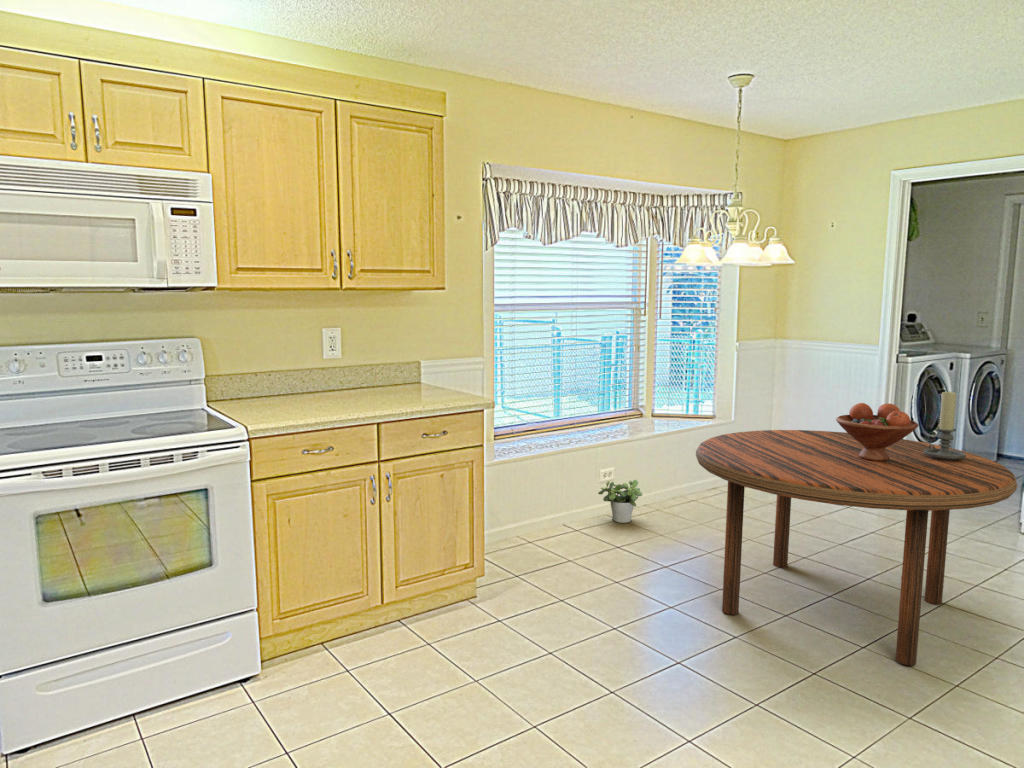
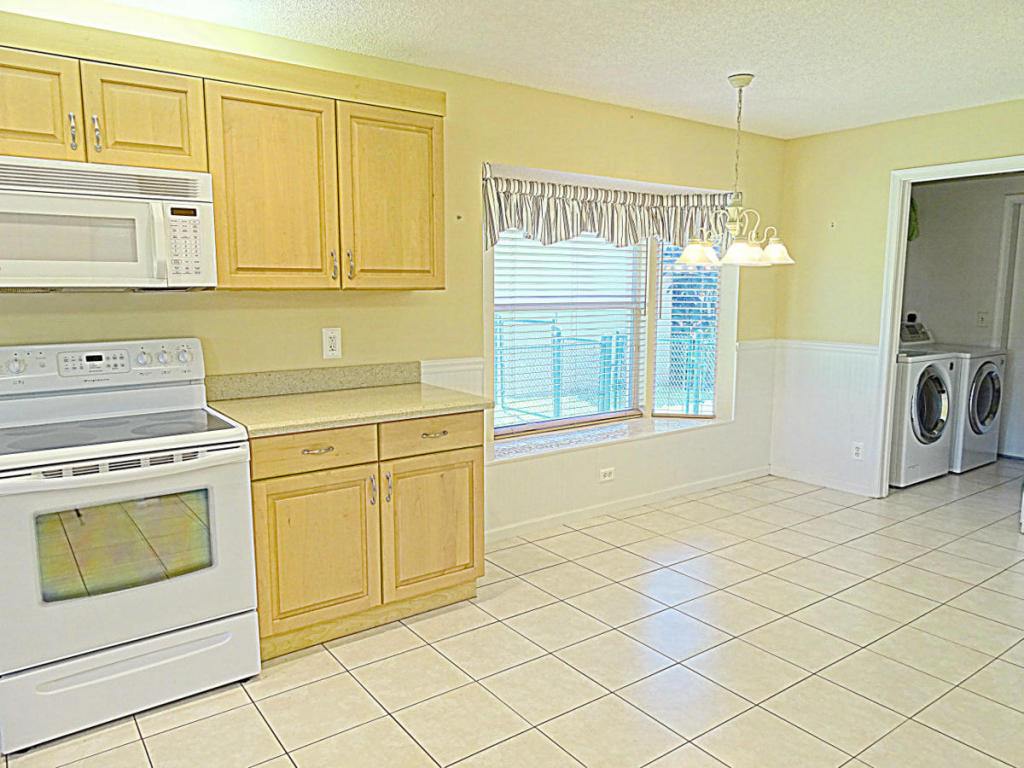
- dining table [695,429,1018,666]
- potted plant [597,479,644,524]
- candle holder [924,390,966,461]
- fruit bowl [835,402,919,461]
